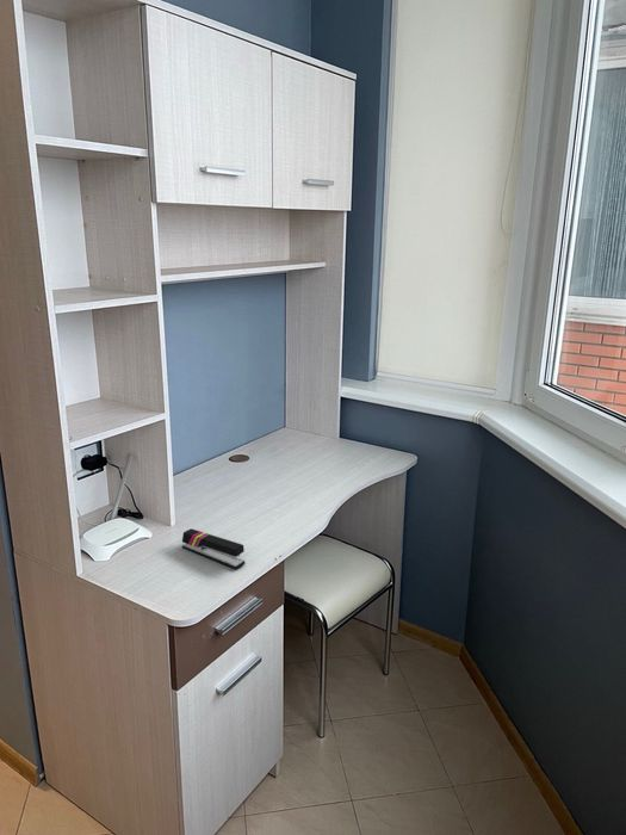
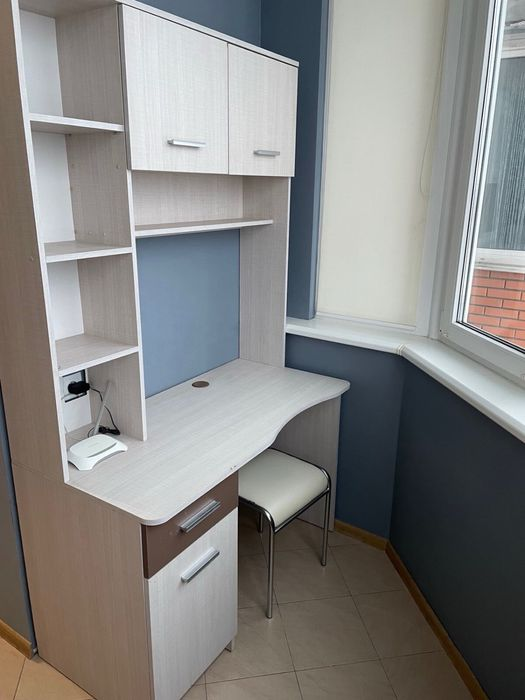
- stapler [181,527,246,570]
